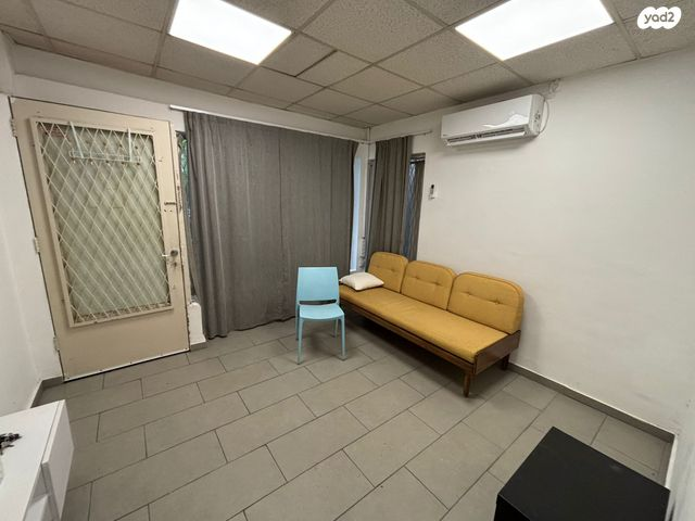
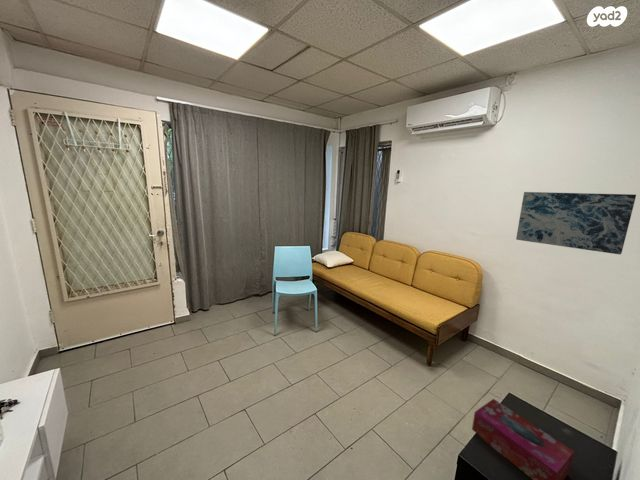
+ wall art [515,191,637,256]
+ tissue box [471,398,575,480]
